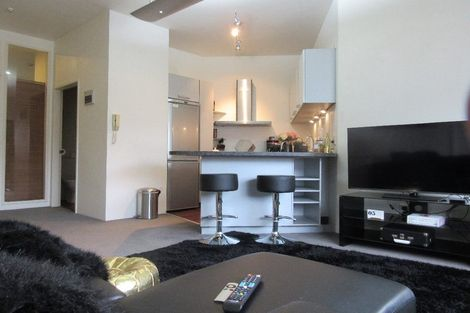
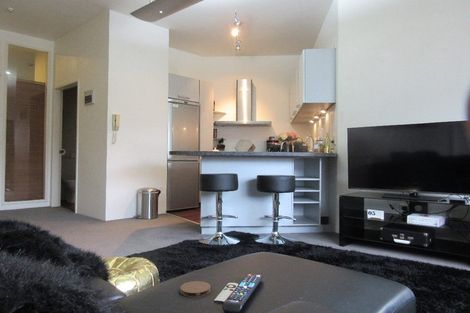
+ coaster [180,280,211,298]
